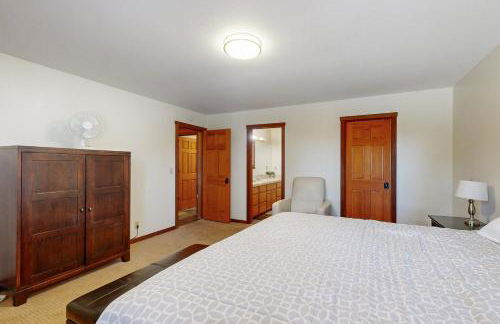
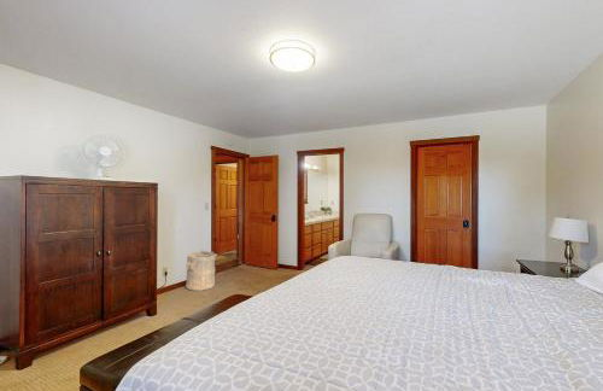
+ laundry hamper [185,250,218,292]
